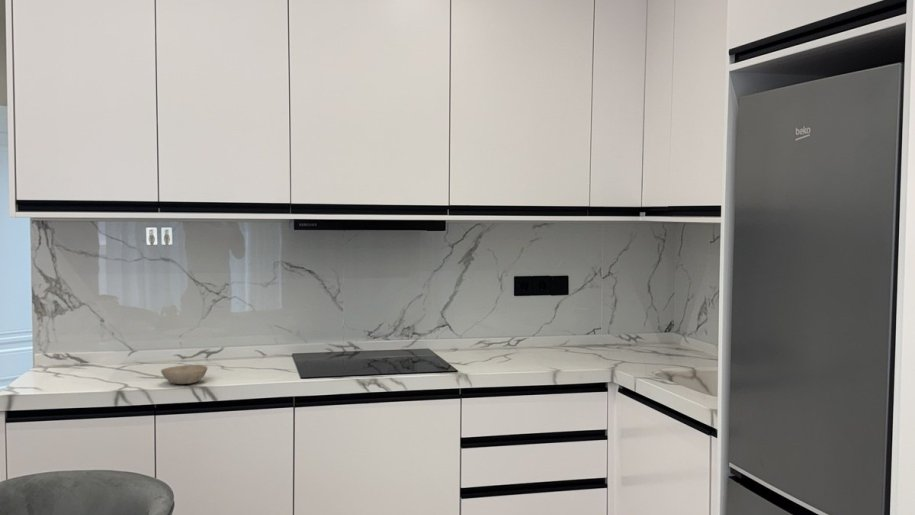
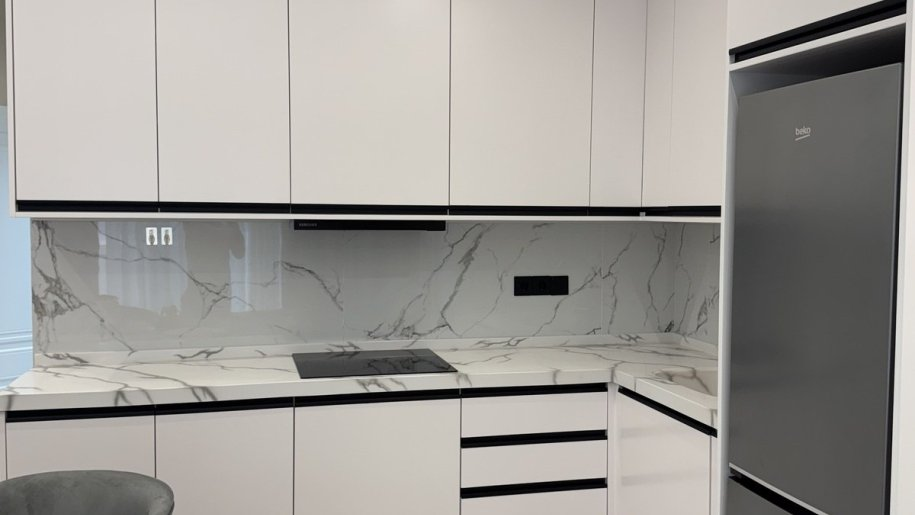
- bowl [160,364,209,385]
